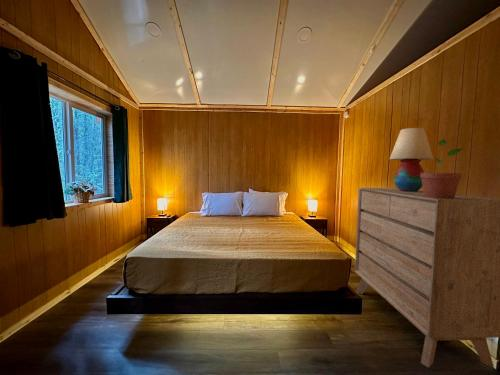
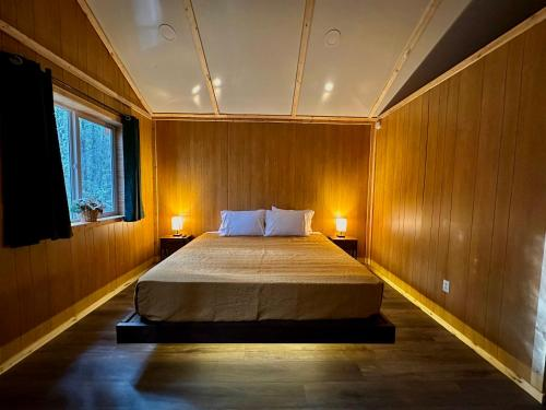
- potted plant [420,138,464,199]
- dresser [354,187,500,368]
- table lamp [389,127,434,192]
